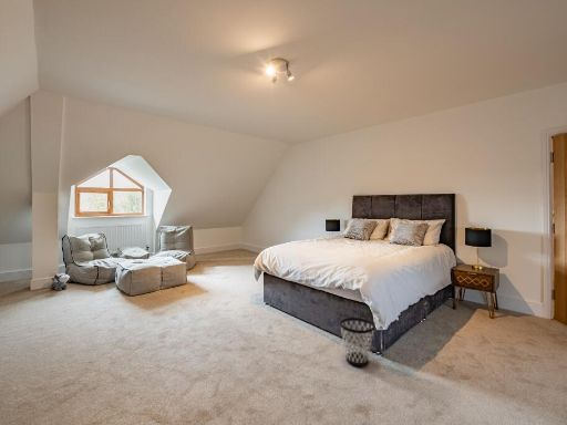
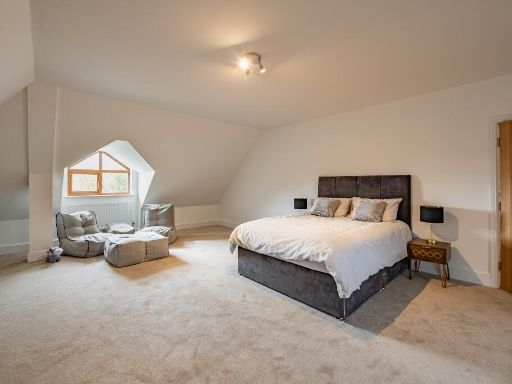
- wastebasket [339,317,375,367]
